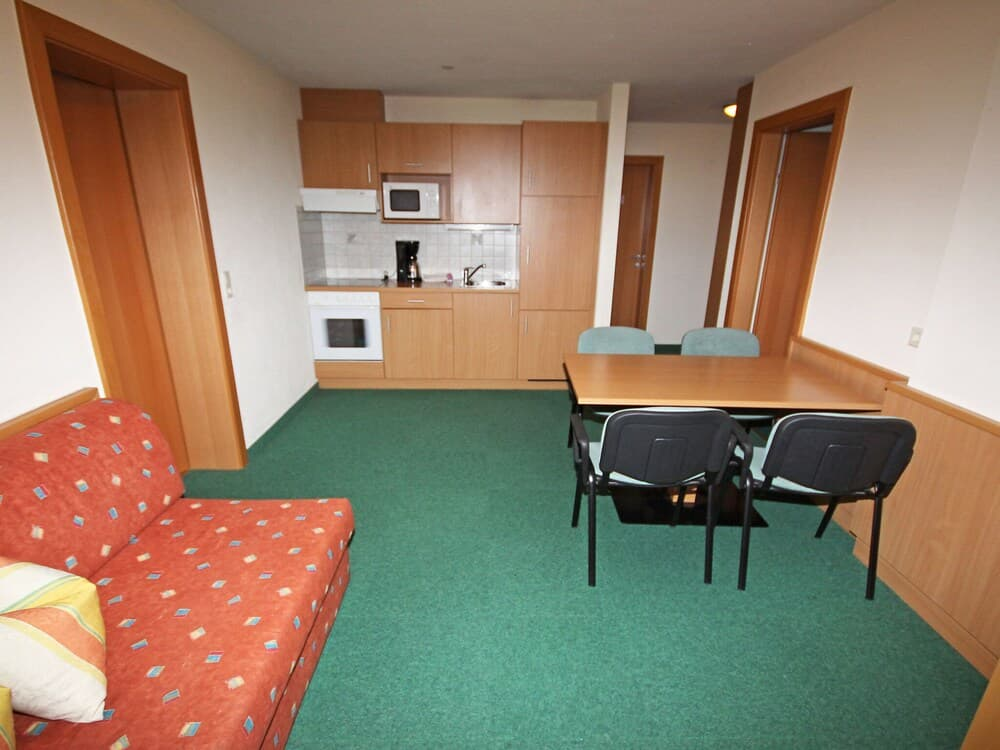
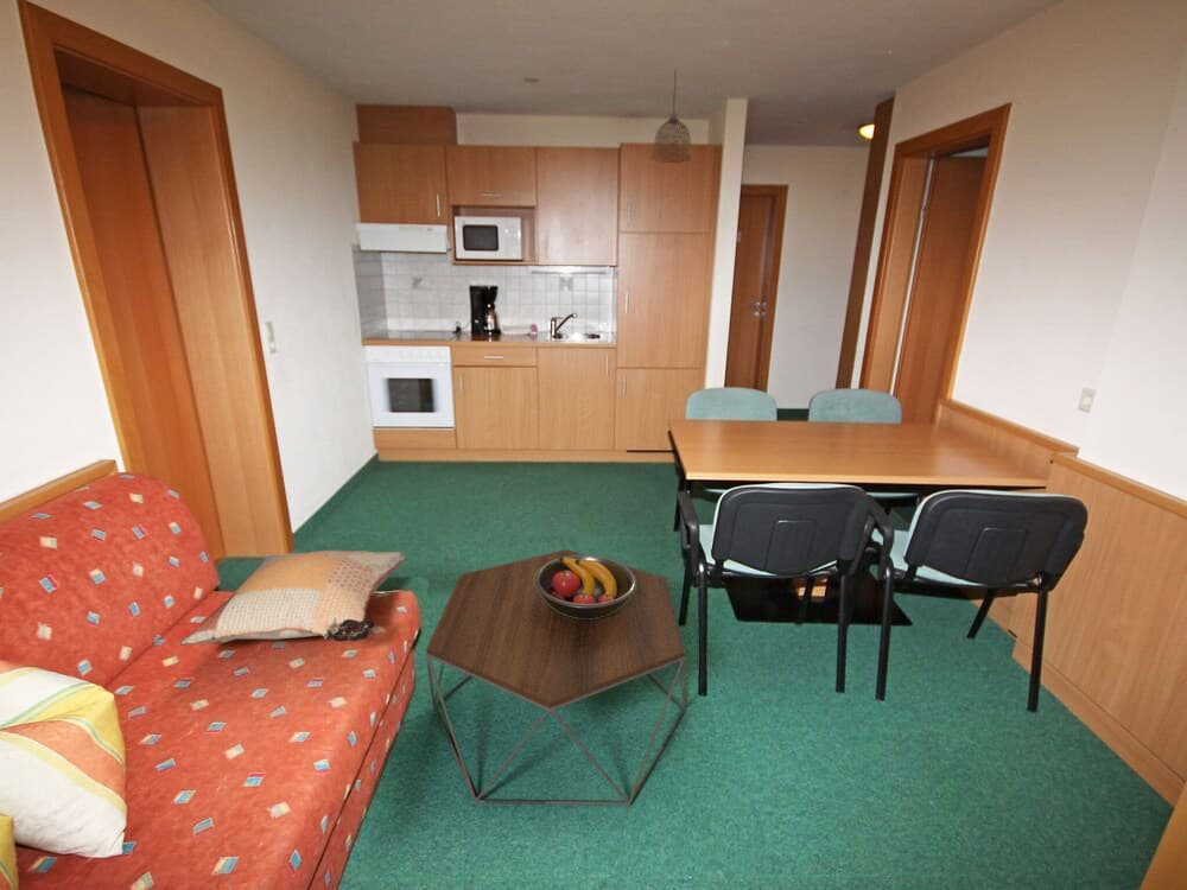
+ pendant lamp [649,69,693,164]
+ coffee table [424,548,687,807]
+ decorative pillow [178,549,407,647]
+ fruit bowl [534,554,636,618]
